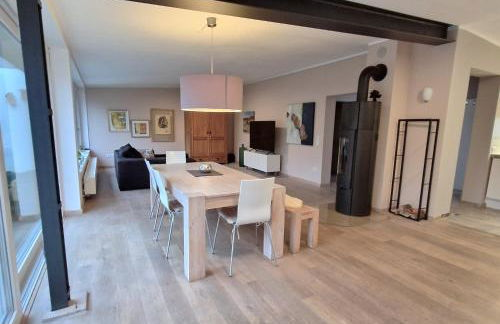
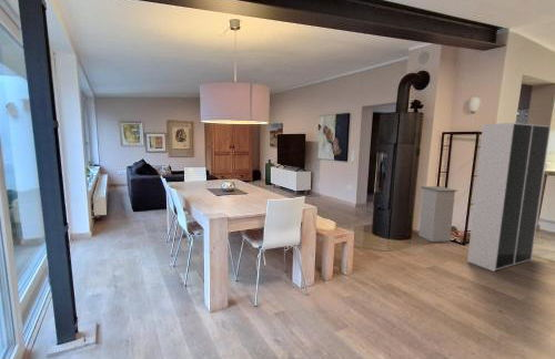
+ shelving unit [466,122,552,273]
+ trash can [417,185,458,243]
